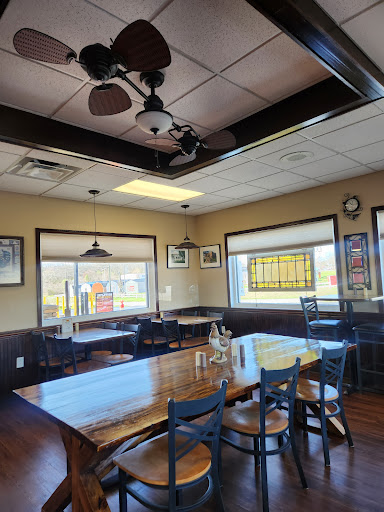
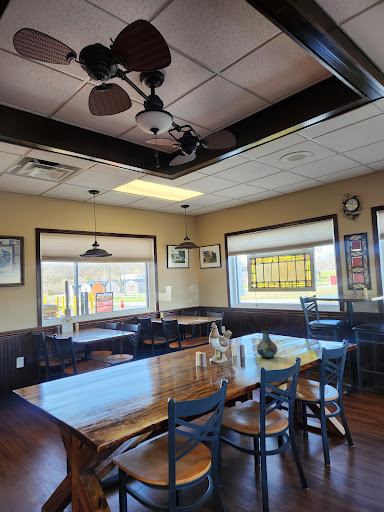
+ vase [256,326,278,359]
